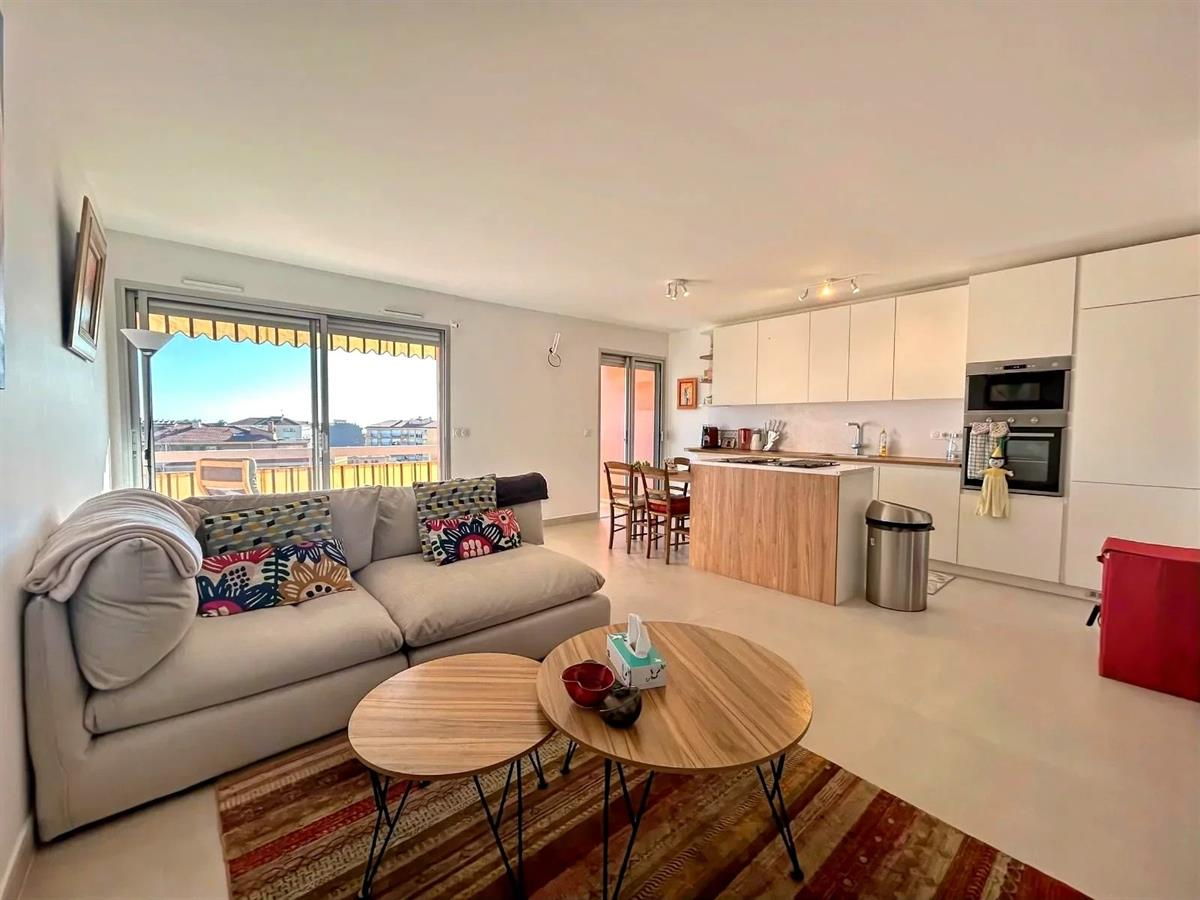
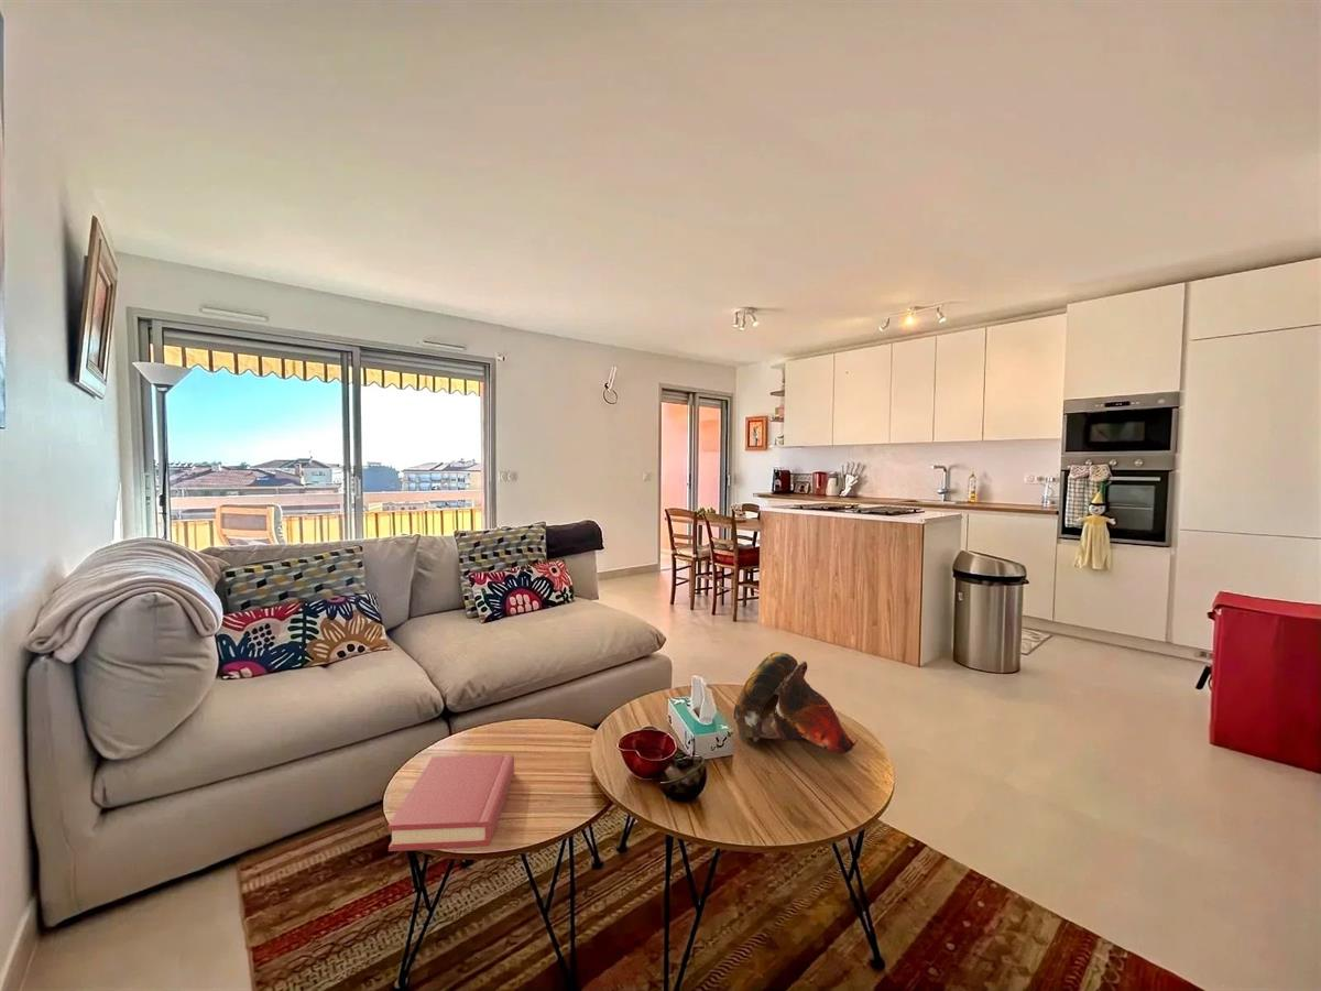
+ hardback book [387,753,515,852]
+ decorative bowl [731,651,859,755]
